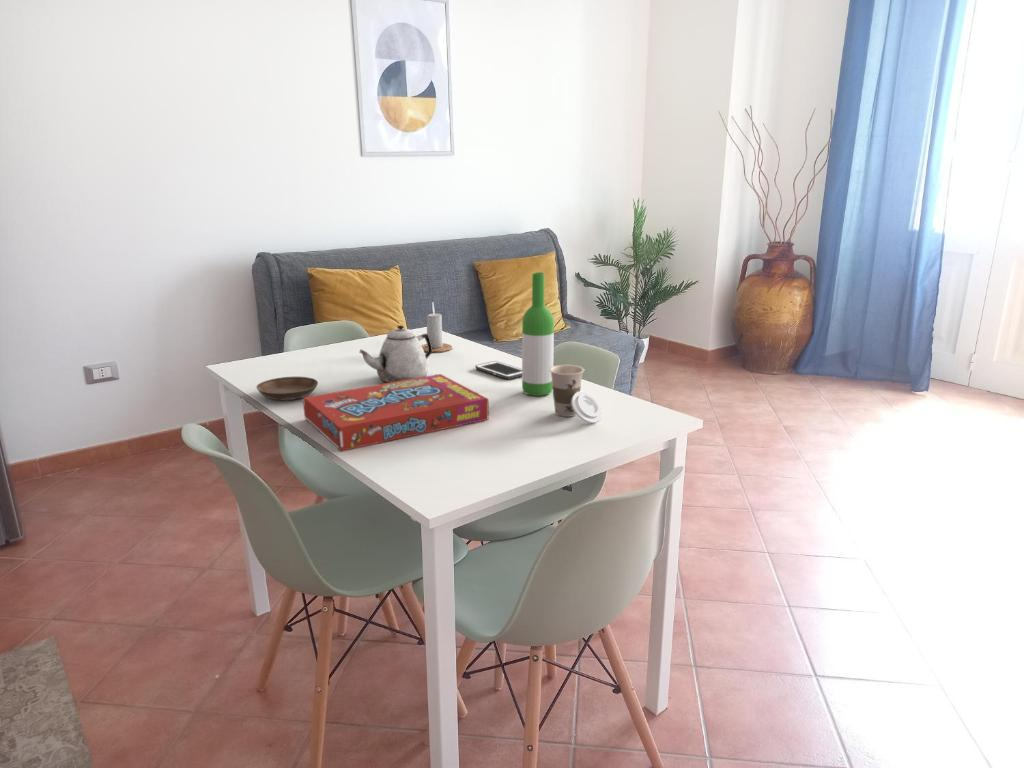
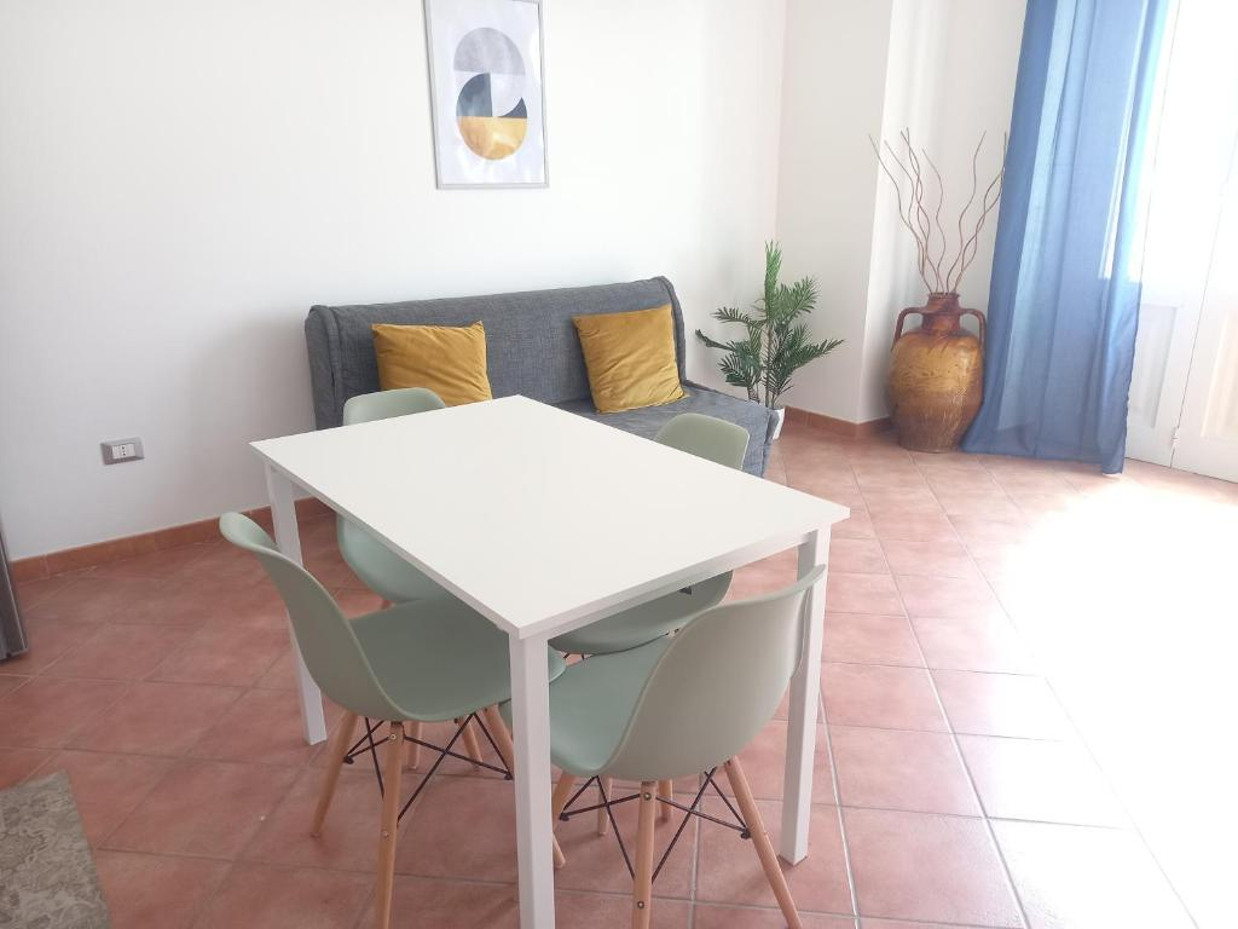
- candle [421,303,453,353]
- snack box [302,373,490,452]
- cup [549,364,603,424]
- teapot [358,324,433,383]
- saucer [255,376,319,401]
- cell phone [474,360,522,380]
- wine bottle [521,272,555,397]
